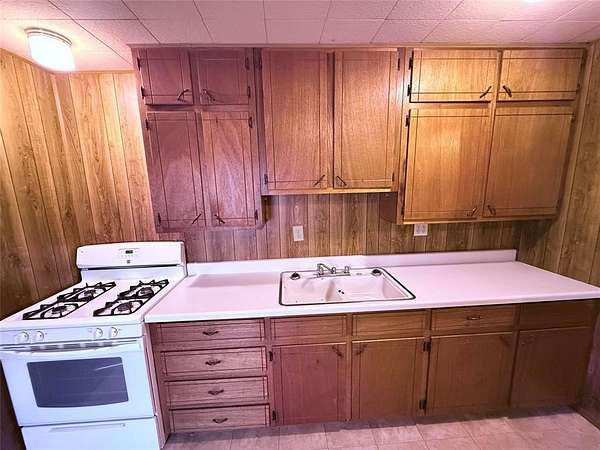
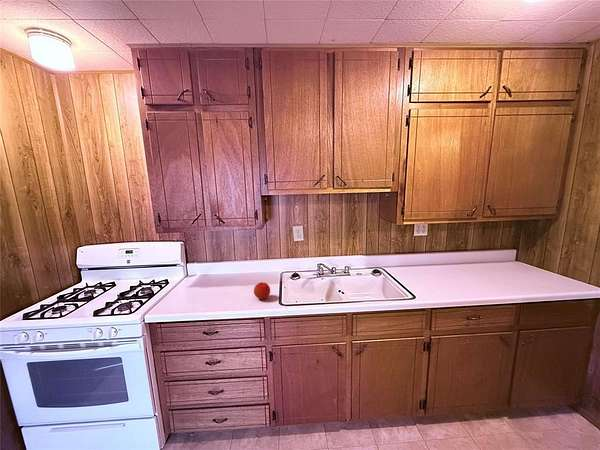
+ fruit [253,281,271,300]
